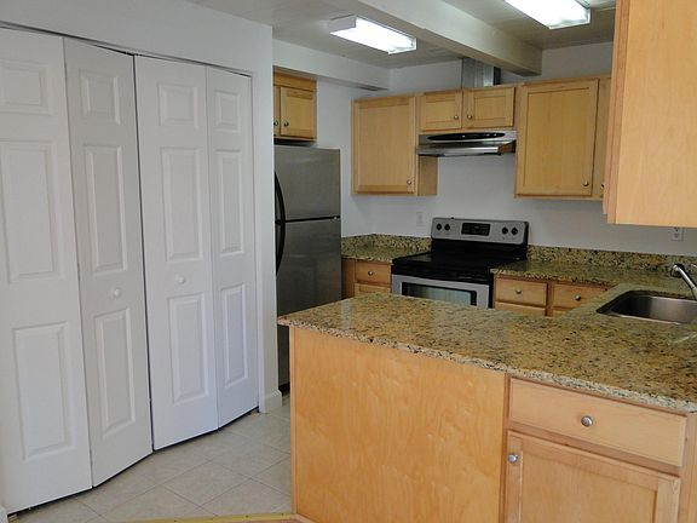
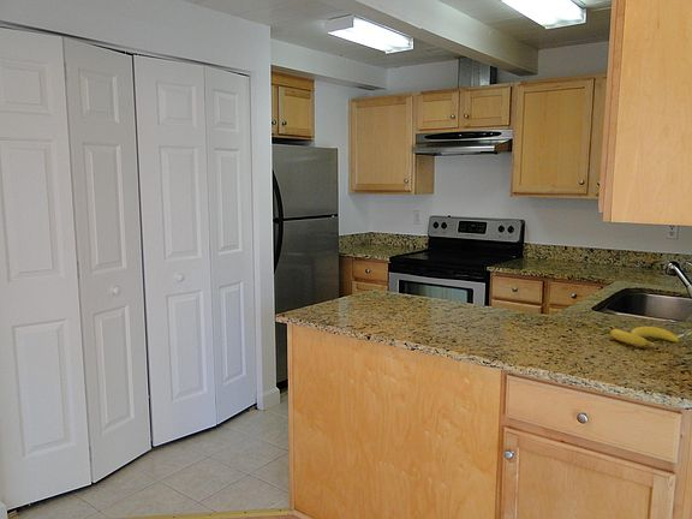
+ banana [610,326,680,347]
